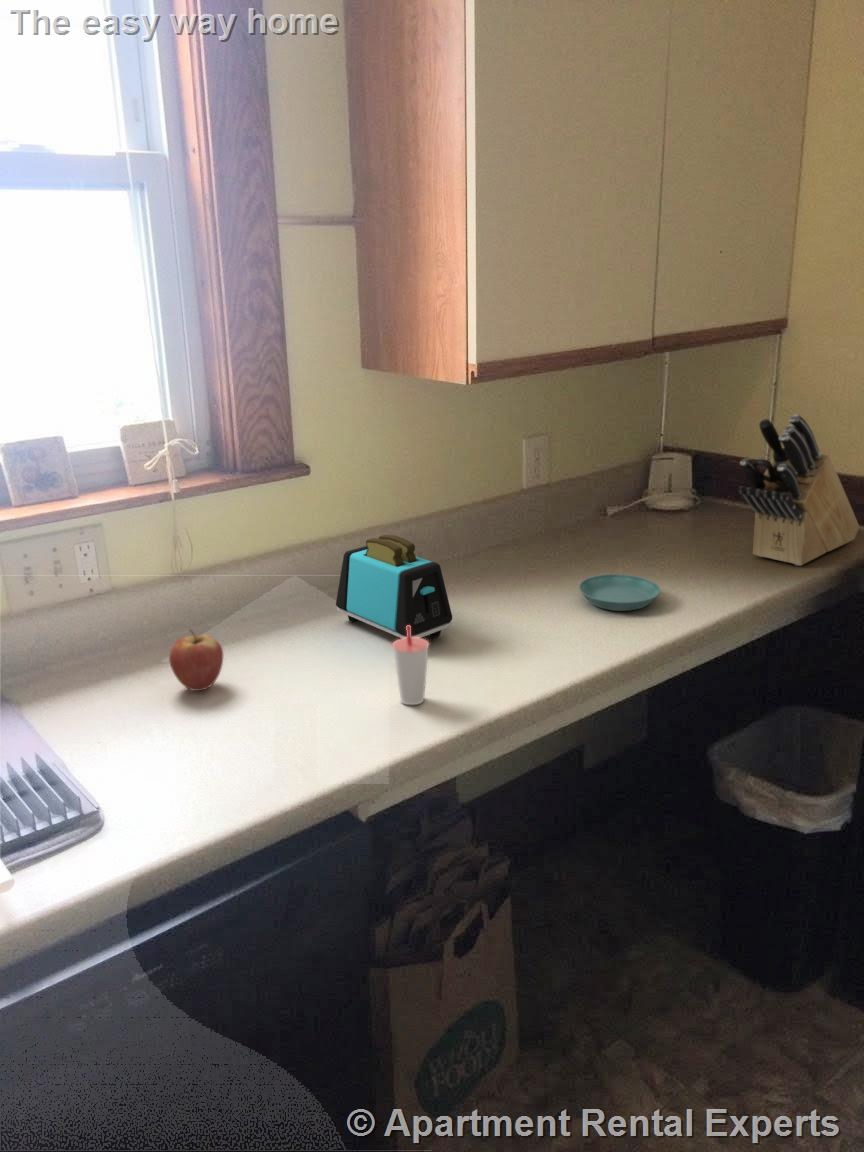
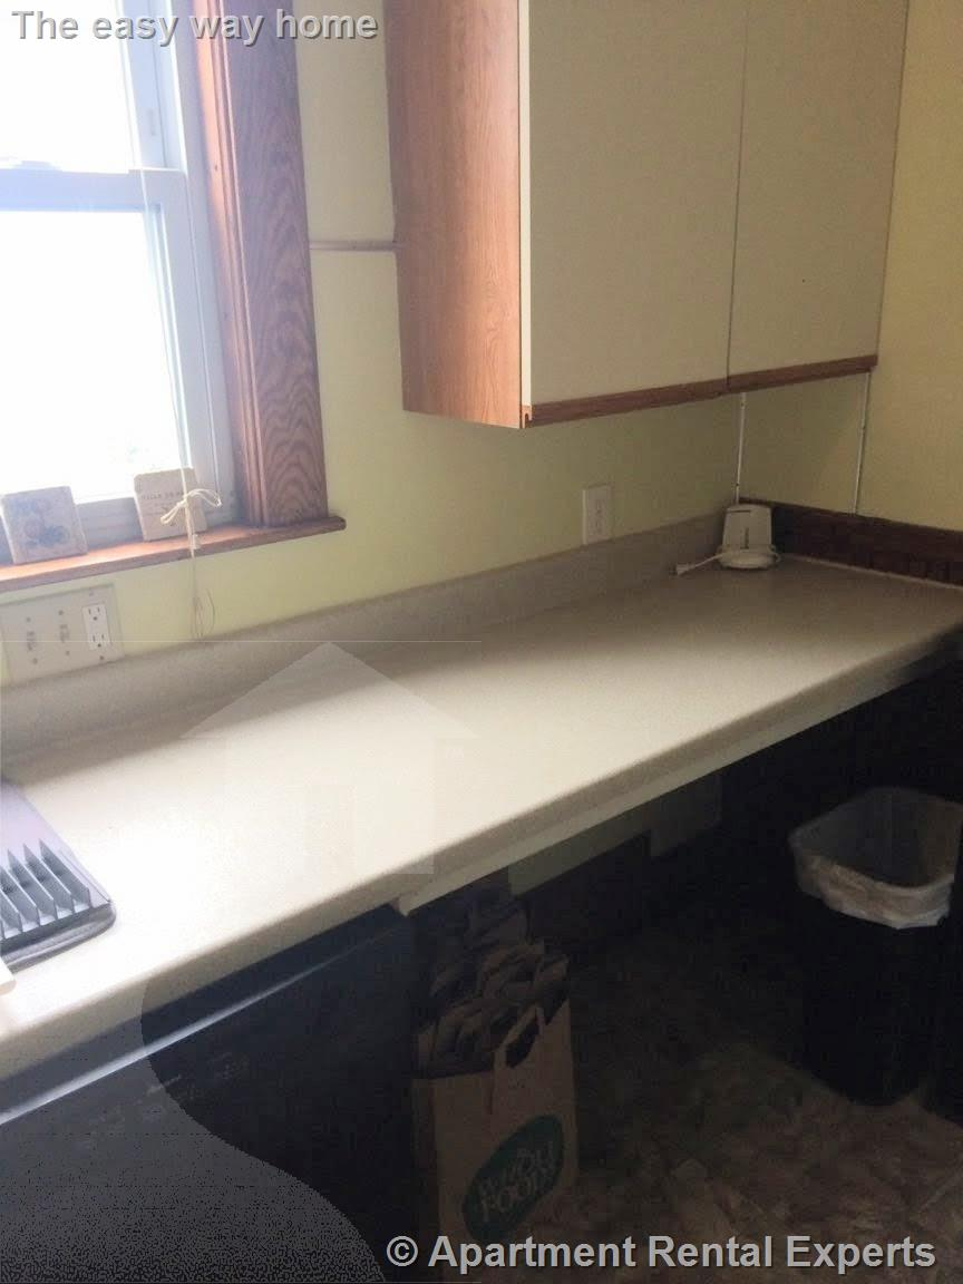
- fruit [168,628,224,692]
- toaster [335,534,453,639]
- cup [391,625,430,706]
- knife block [737,413,860,567]
- saucer [578,573,661,612]
